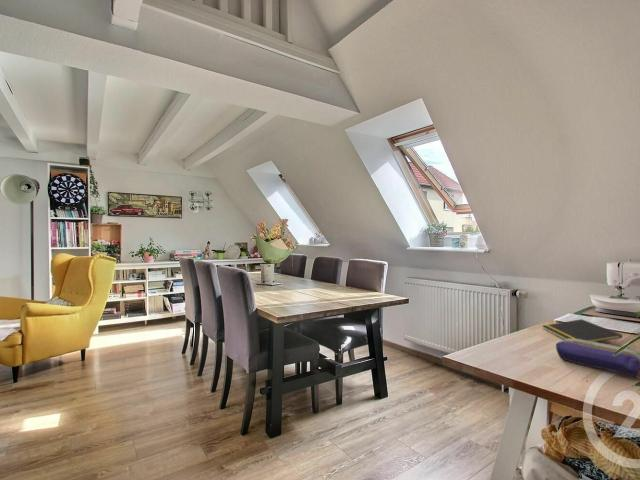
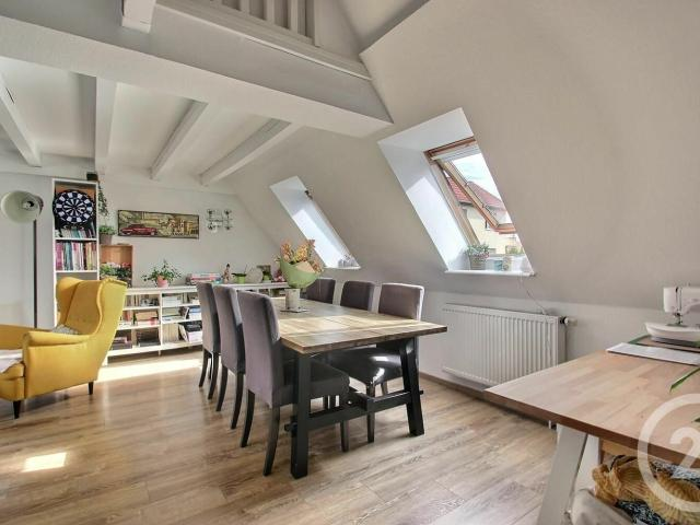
- pencil case [555,339,640,378]
- notepad [542,318,623,343]
